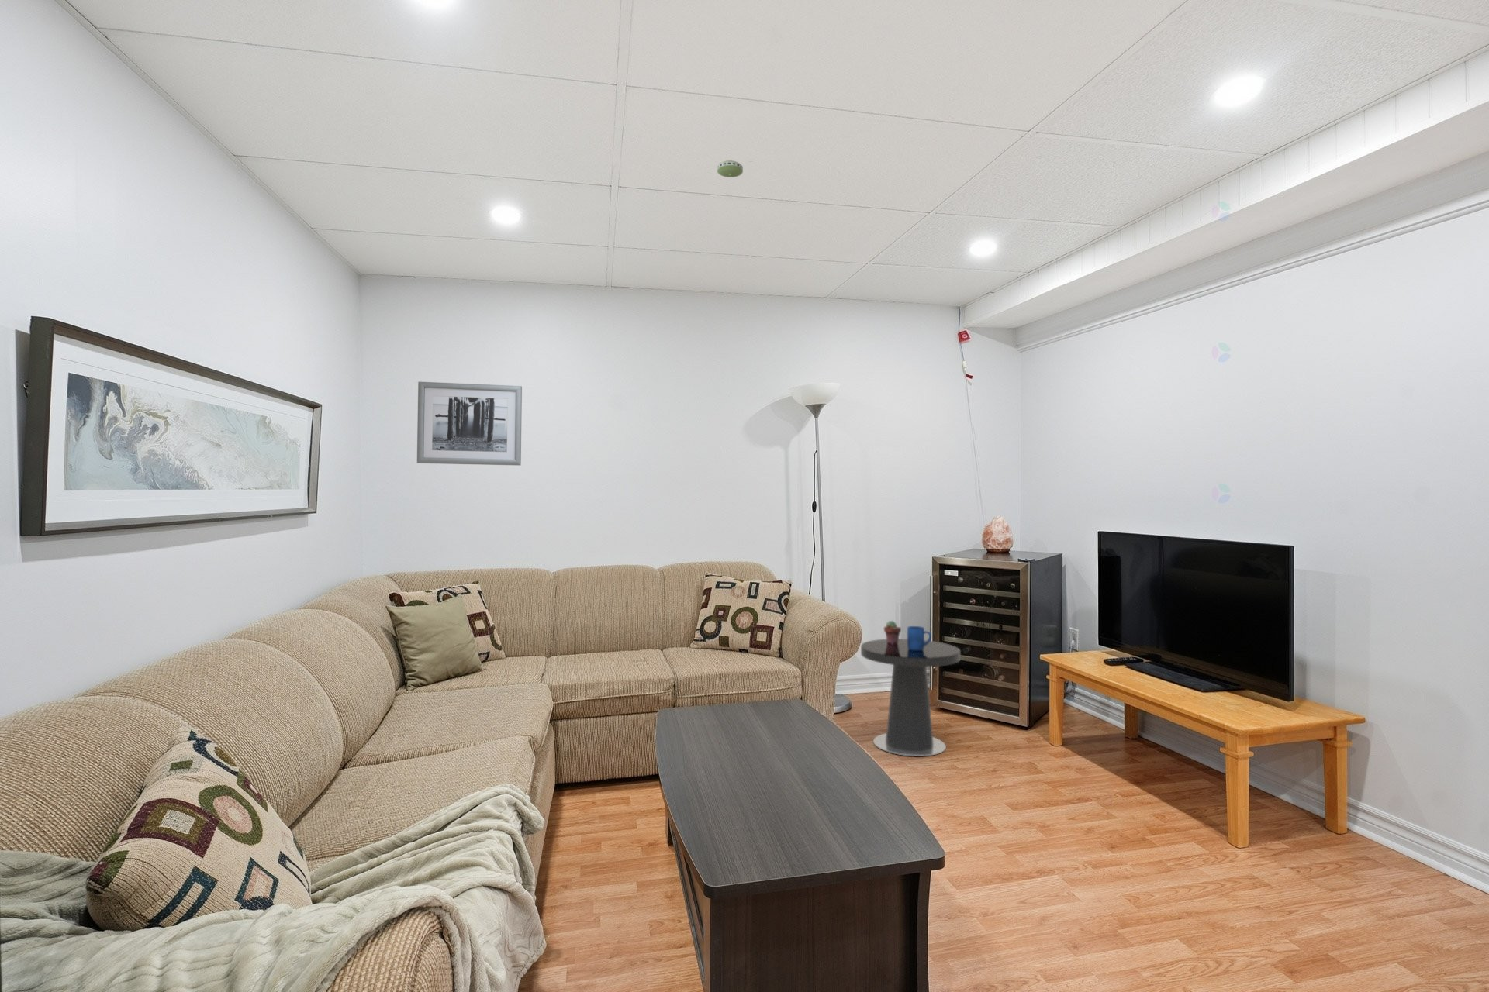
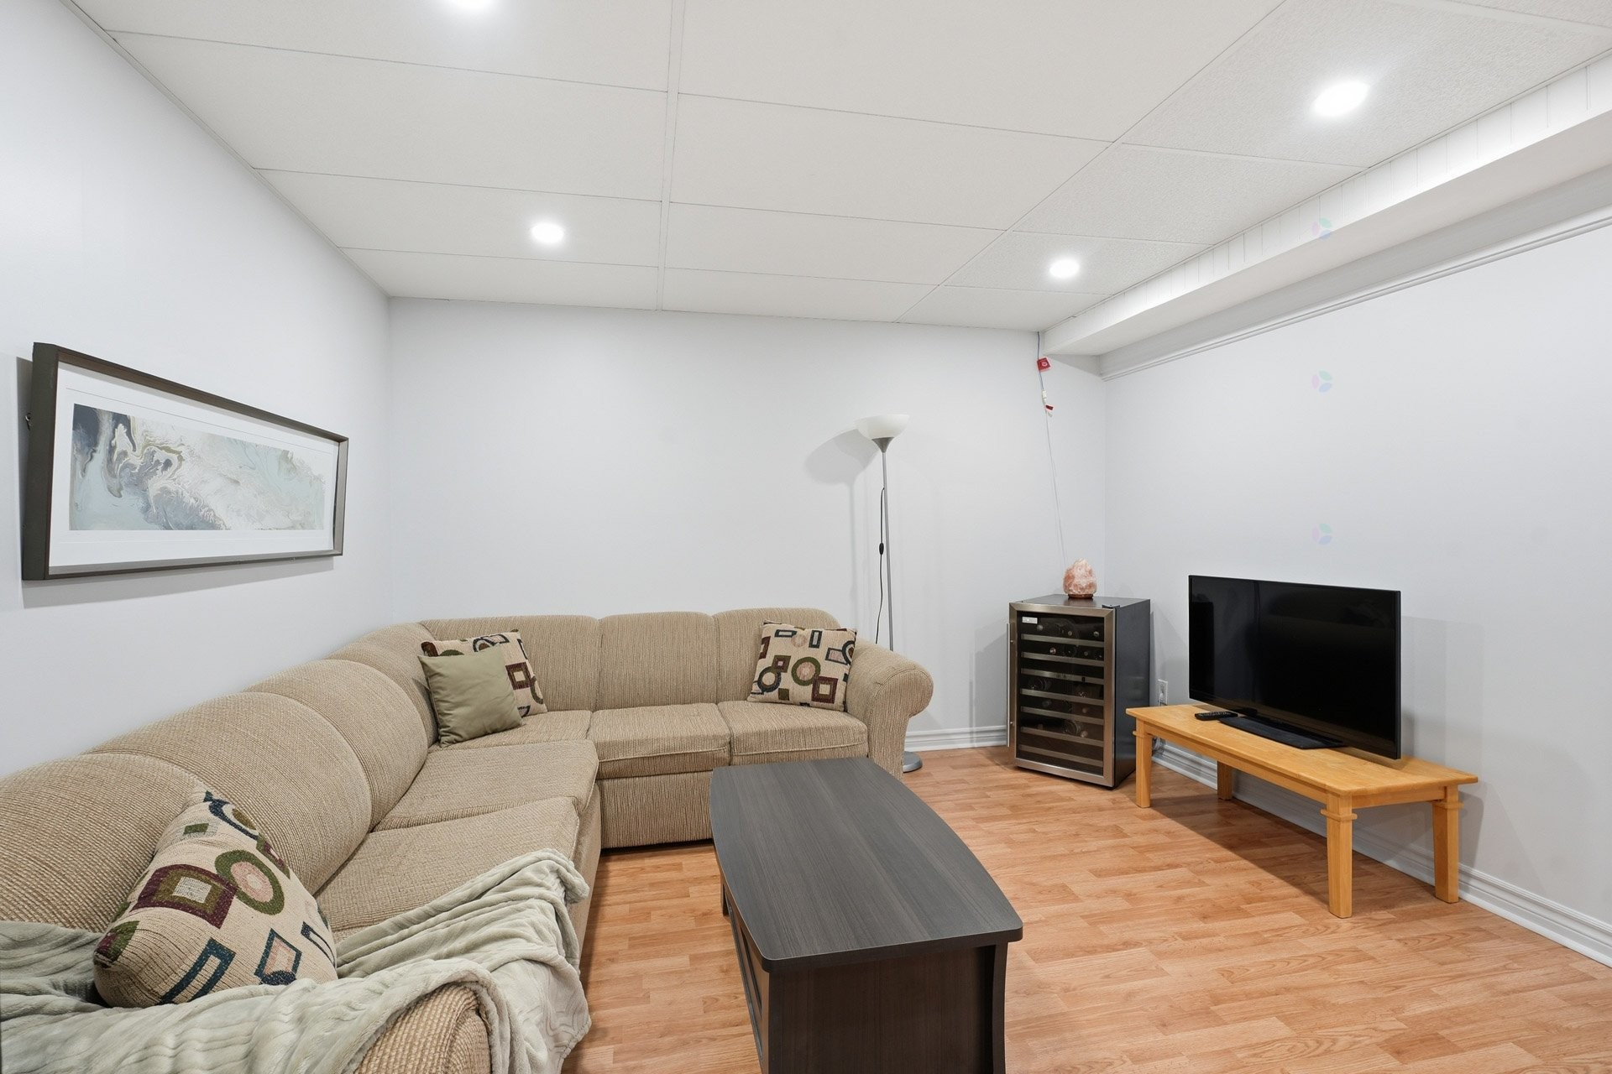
- mug [906,626,932,651]
- wall art [417,381,523,466]
- smoke detector [717,159,743,178]
- potted succulent [883,620,902,644]
- side table [860,638,961,757]
